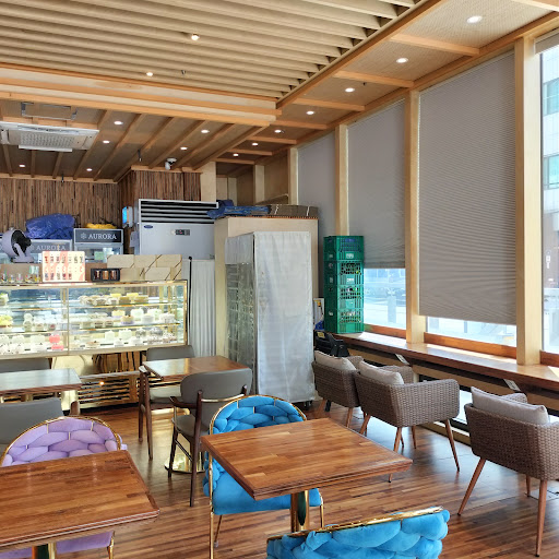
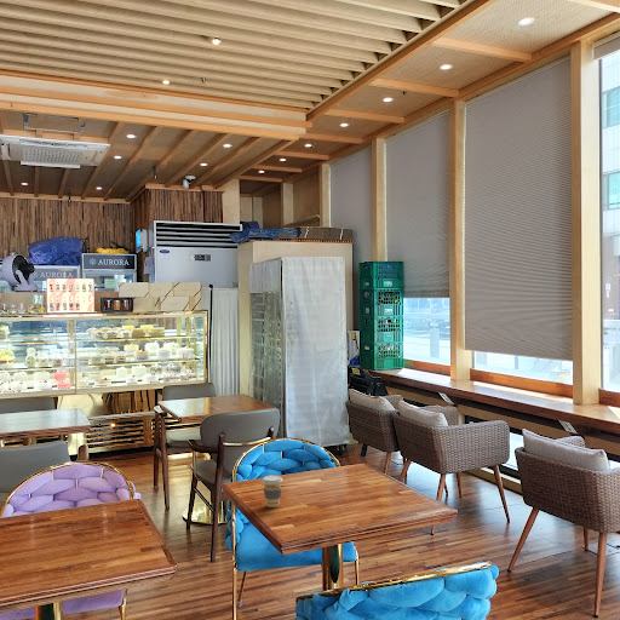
+ coffee cup [260,473,283,509]
